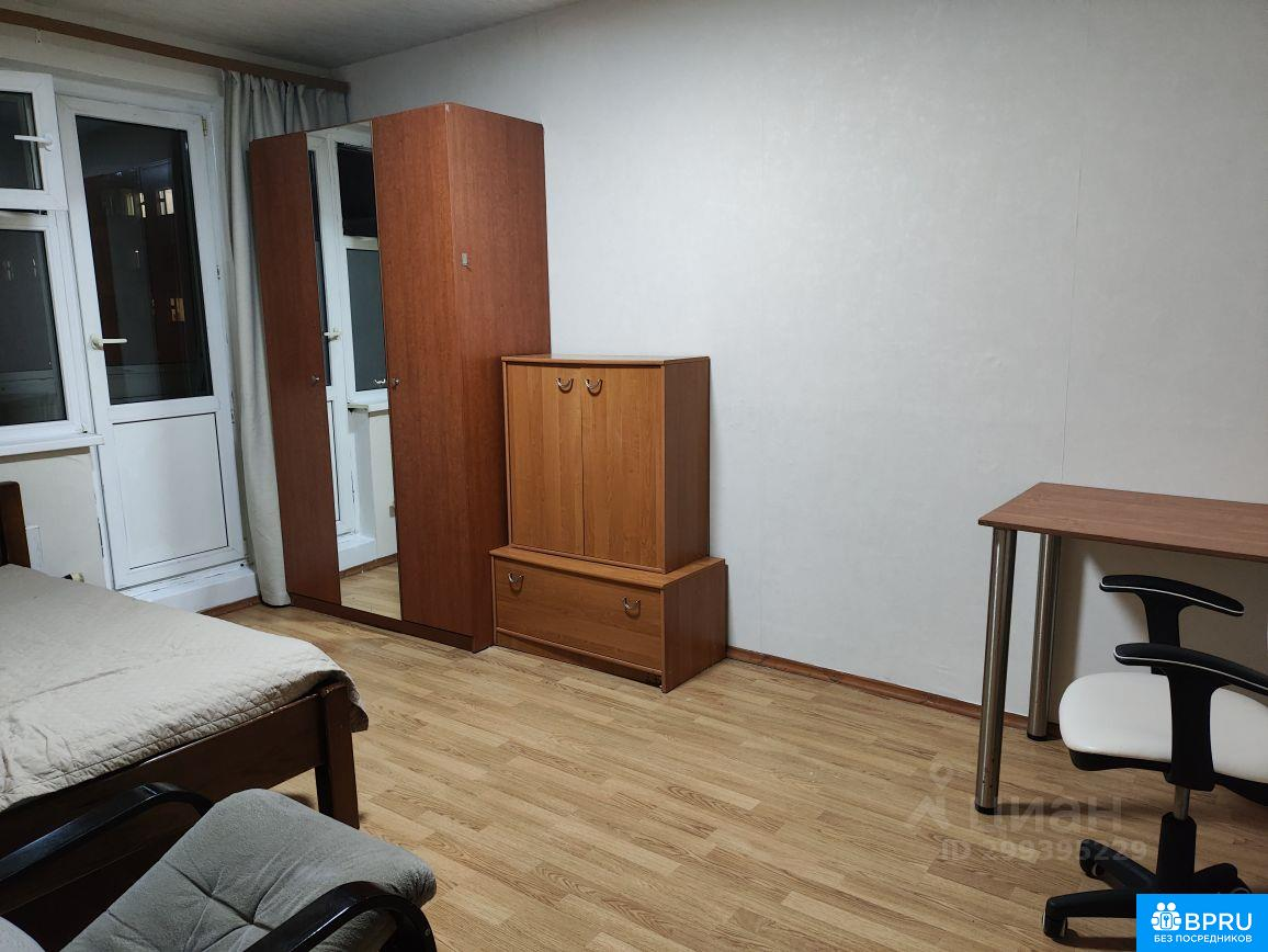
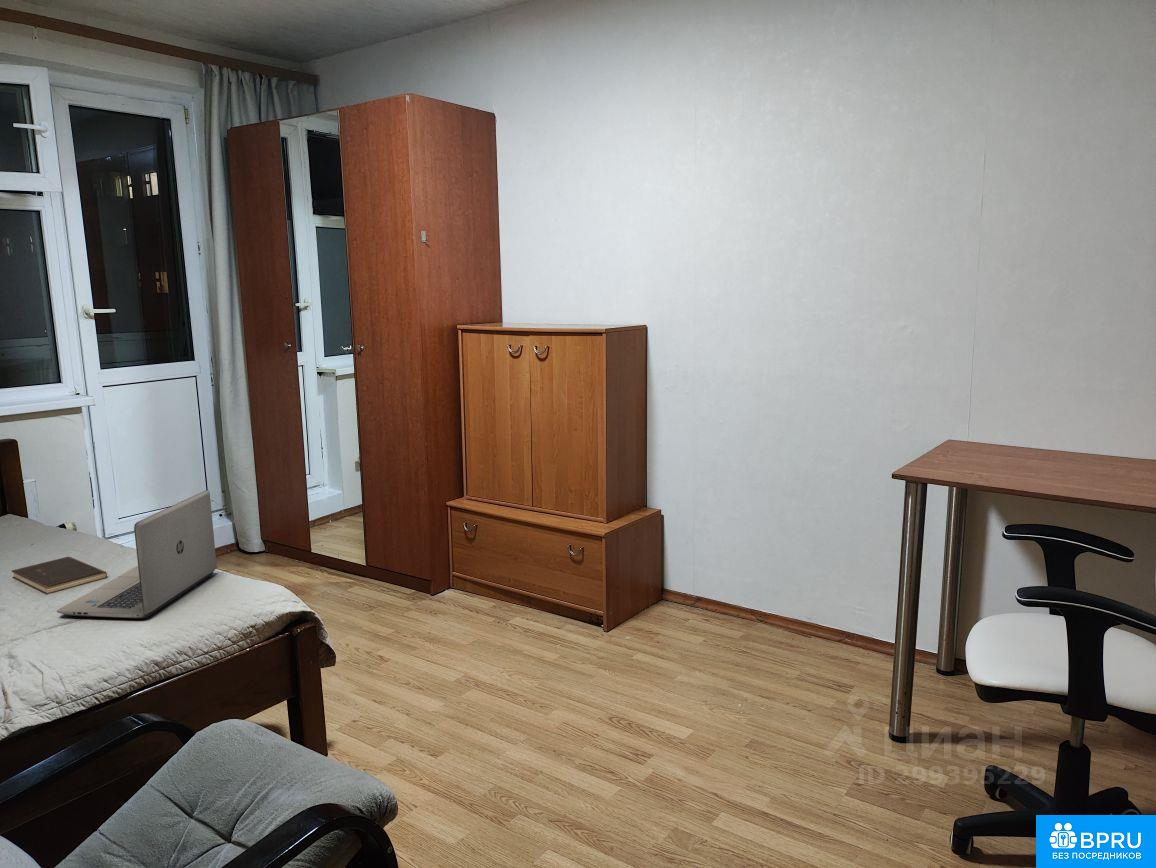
+ laptop [56,489,218,619]
+ hardcover book [11,556,108,596]
